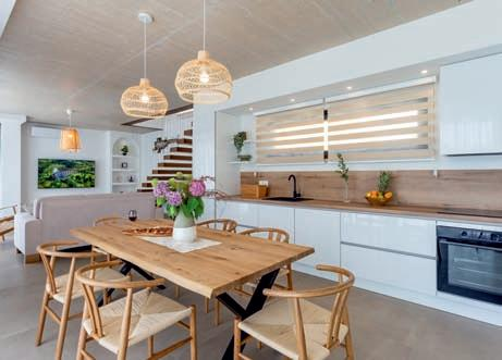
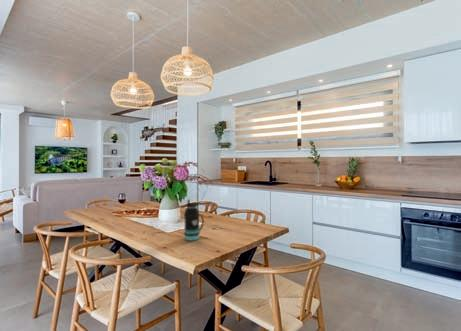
+ bottle [183,198,205,242]
